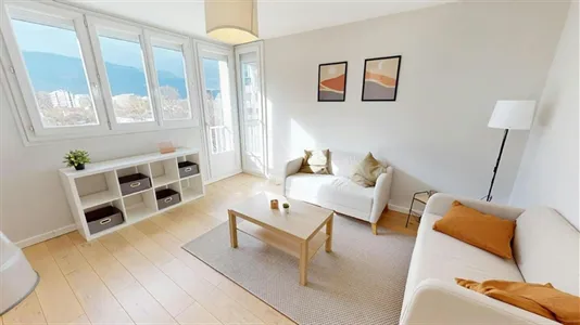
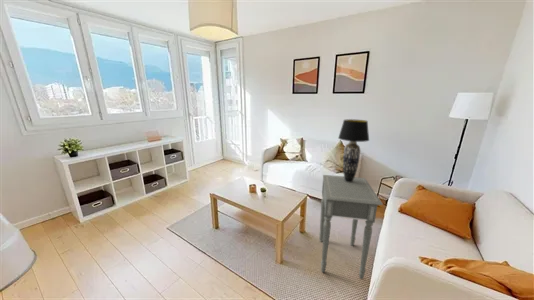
+ table lamp [337,118,370,182]
+ side table [318,174,384,280]
